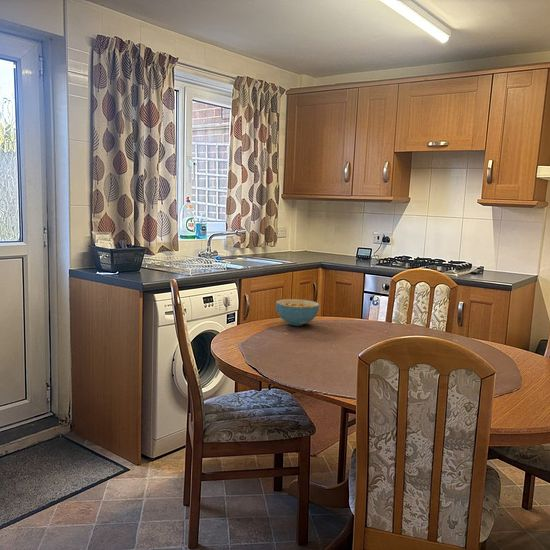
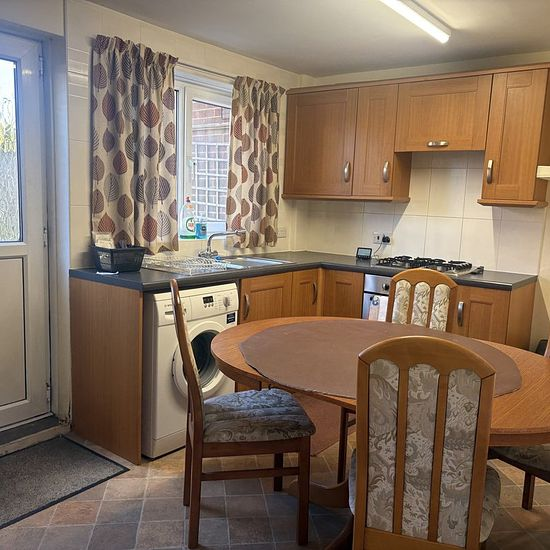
- cereal bowl [275,298,320,327]
